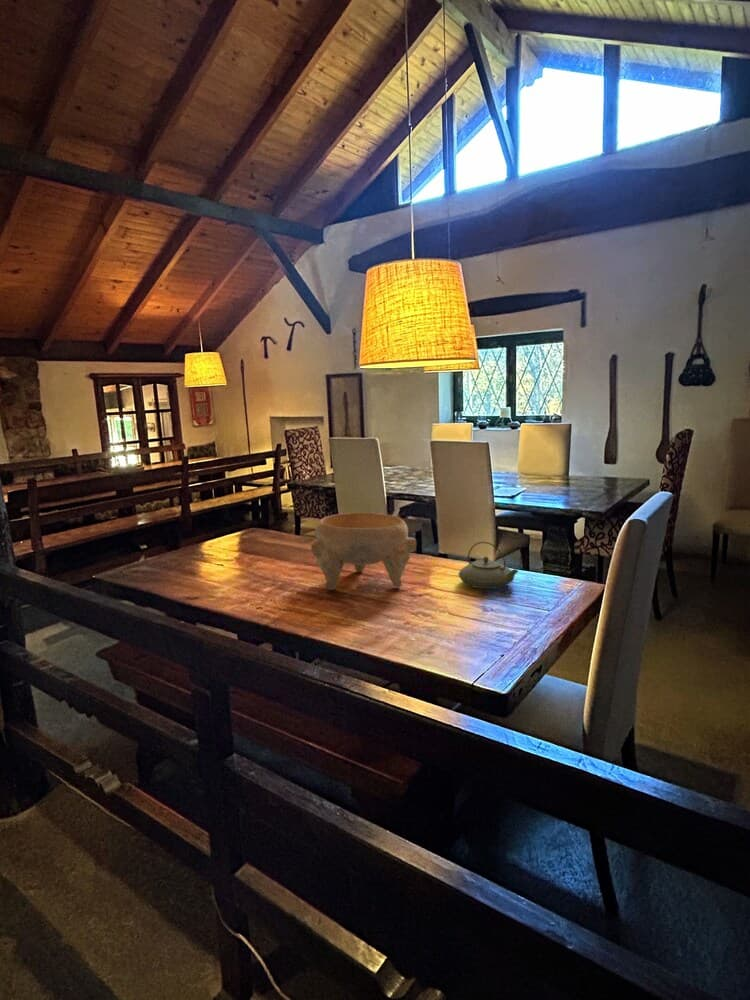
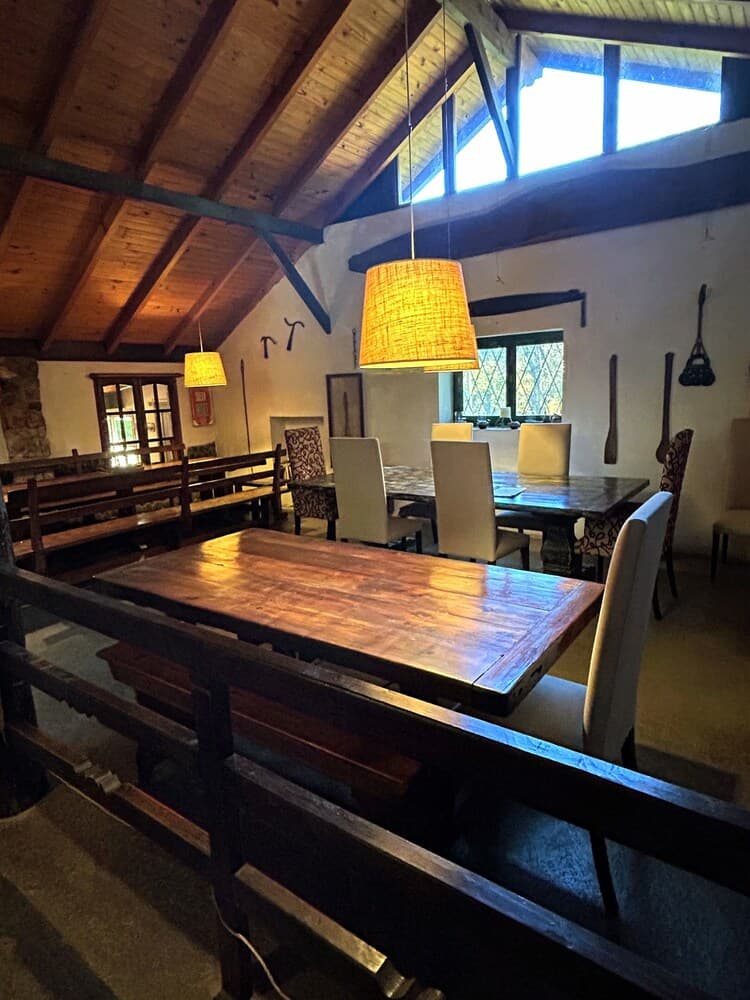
- teapot [457,541,520,590]
- decorative bowl [310,511,418,591]
